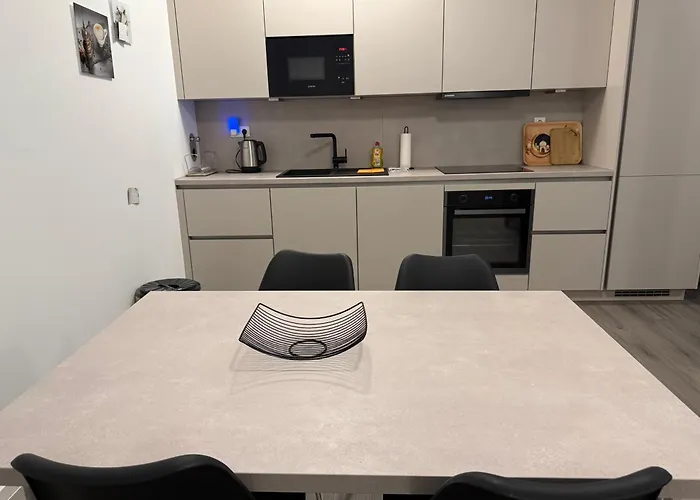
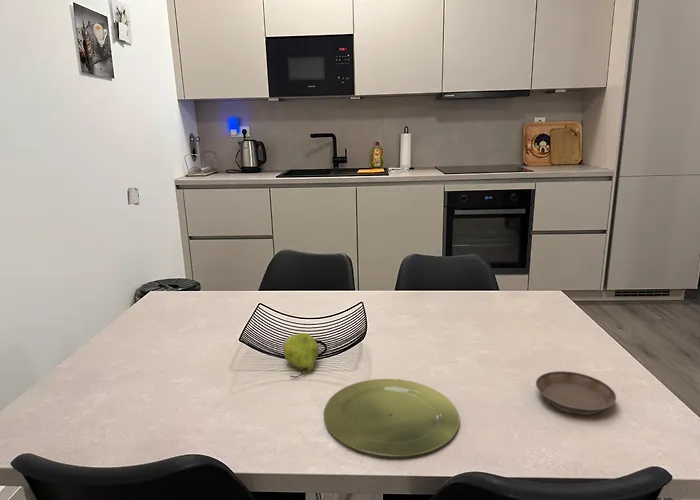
+ saucer [535,370,617,416]
+ fruit [283,332,320,379]
+ plate [323,378,460,458]
